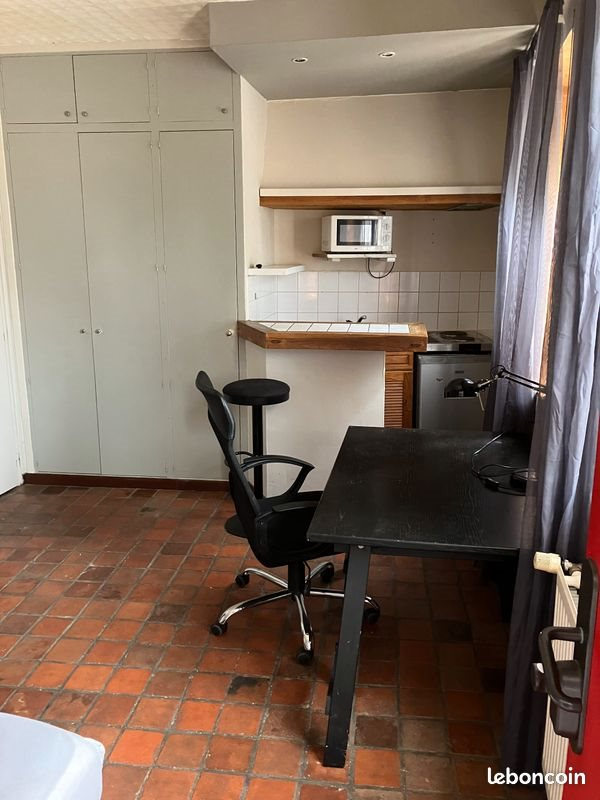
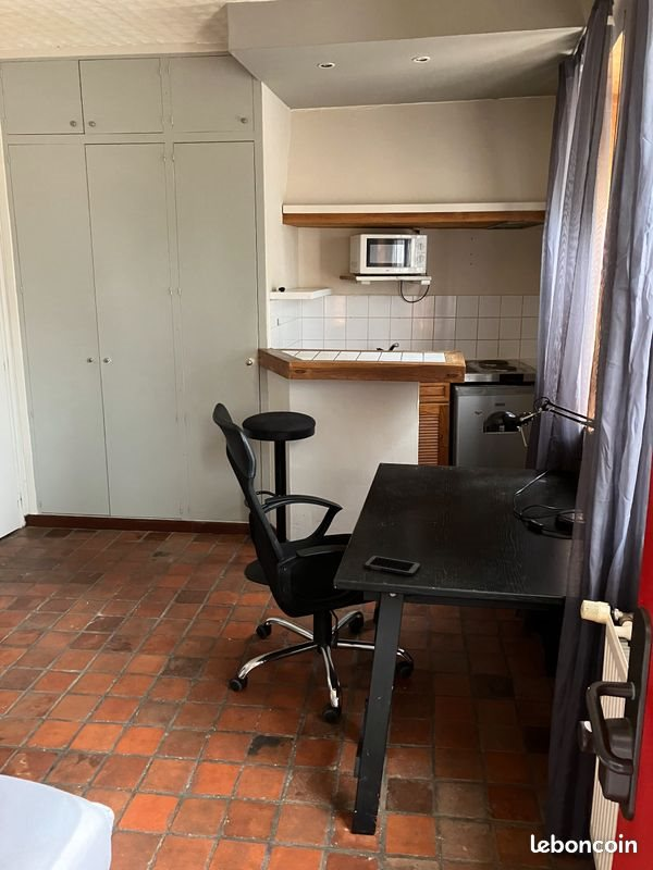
+ cell phone [362,555,422,576]
